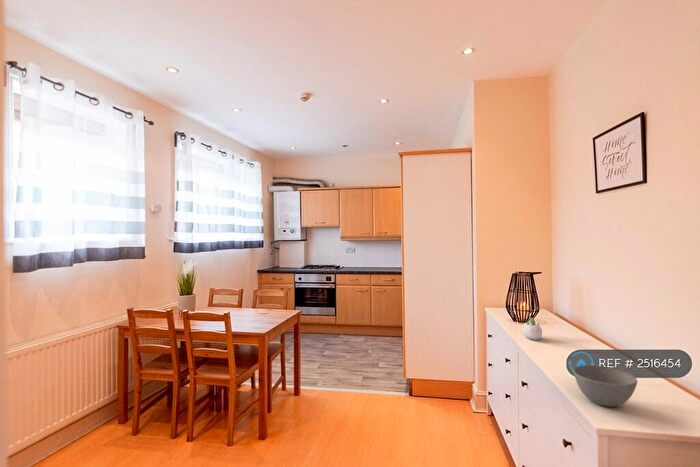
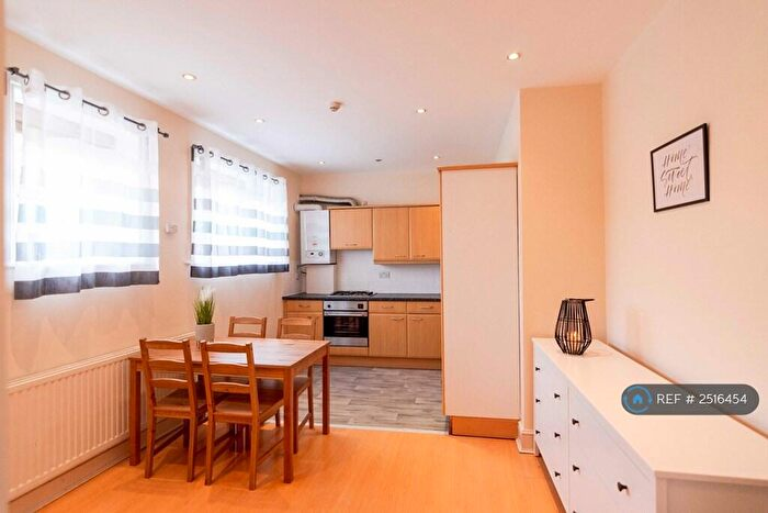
- succulent planter [521,317,543,341]
- bowl [572,364,638,408]
